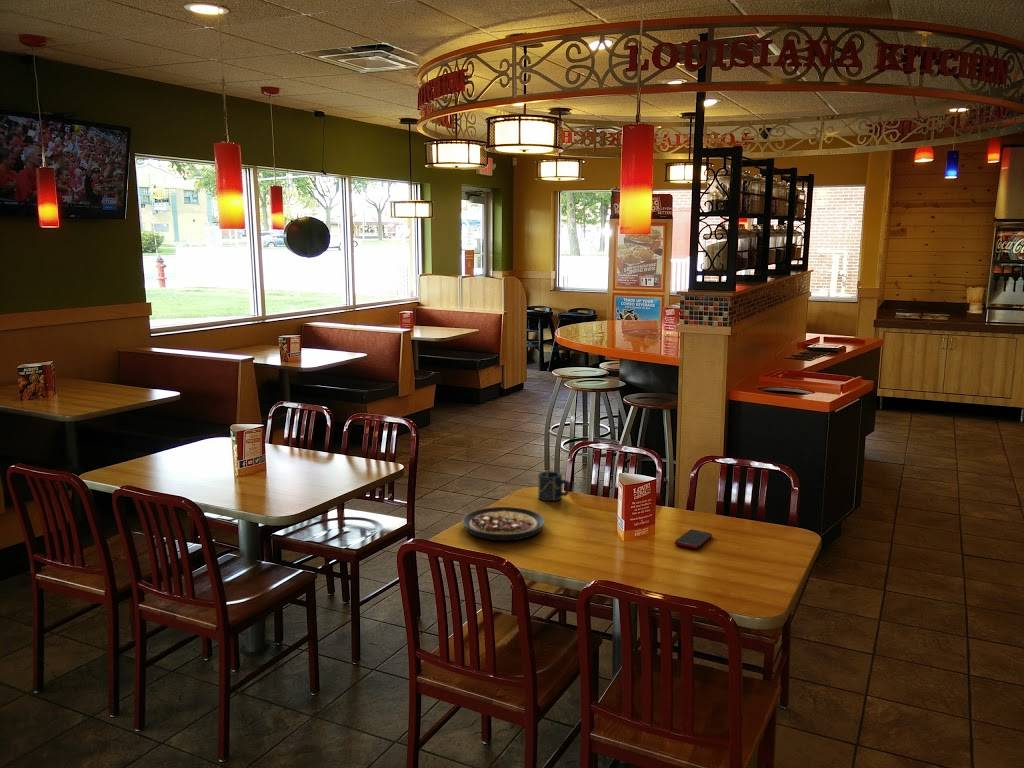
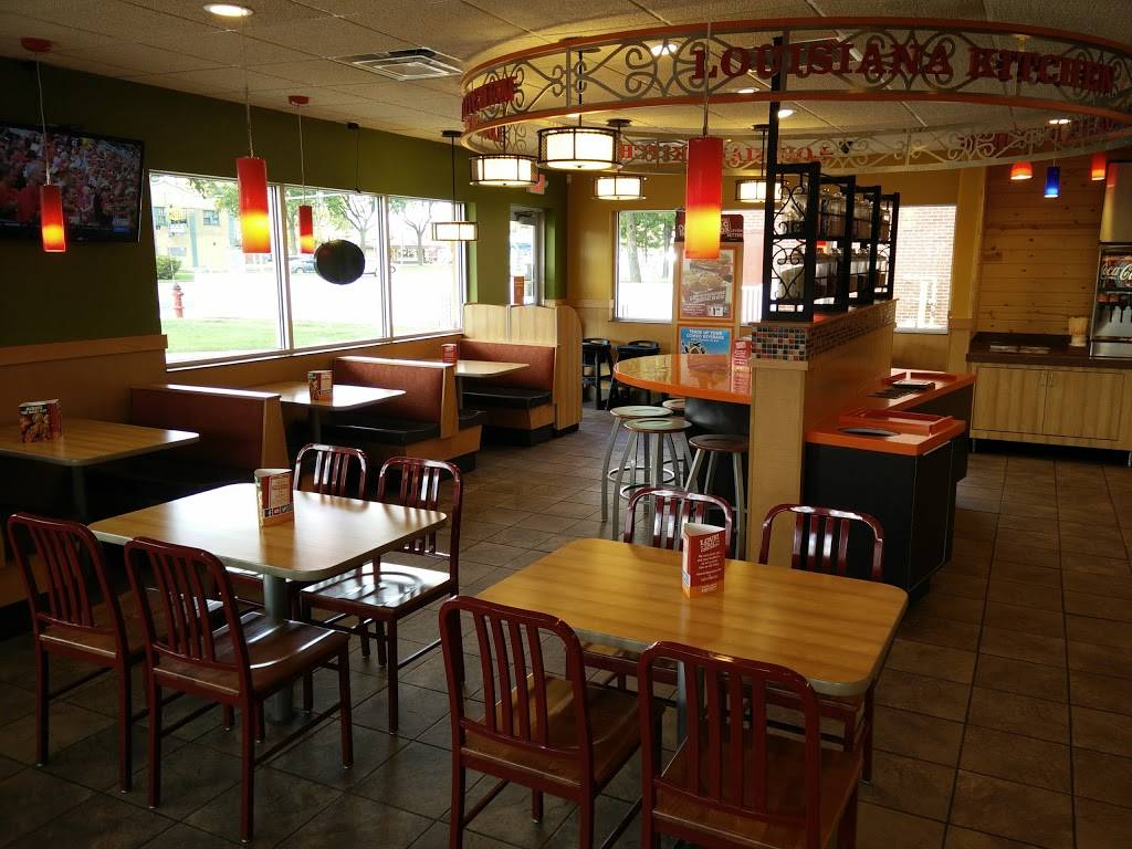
- cup [537,470,570,502]
- cell phone [674,528,713,550]
- plate [461,506,546,541]
